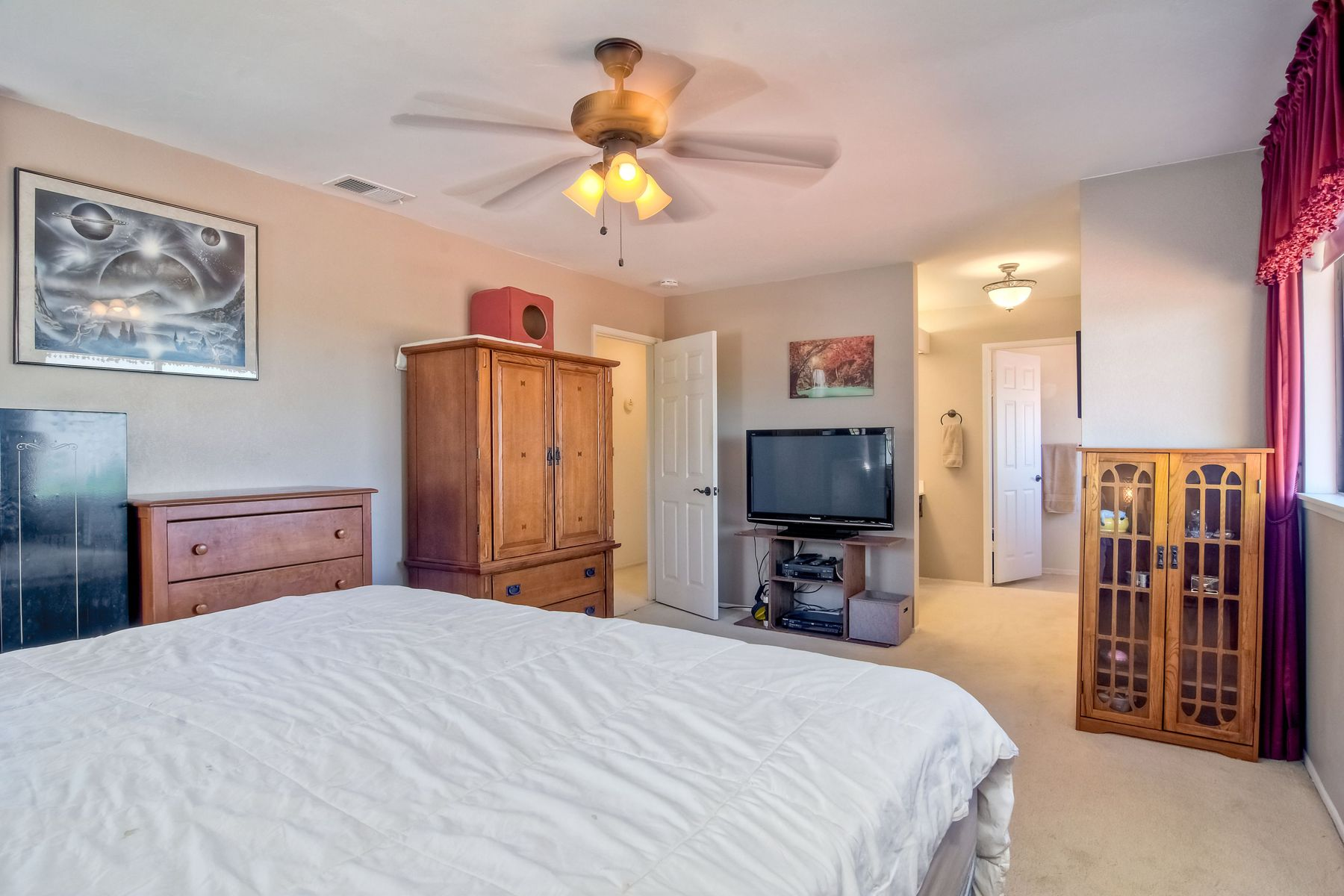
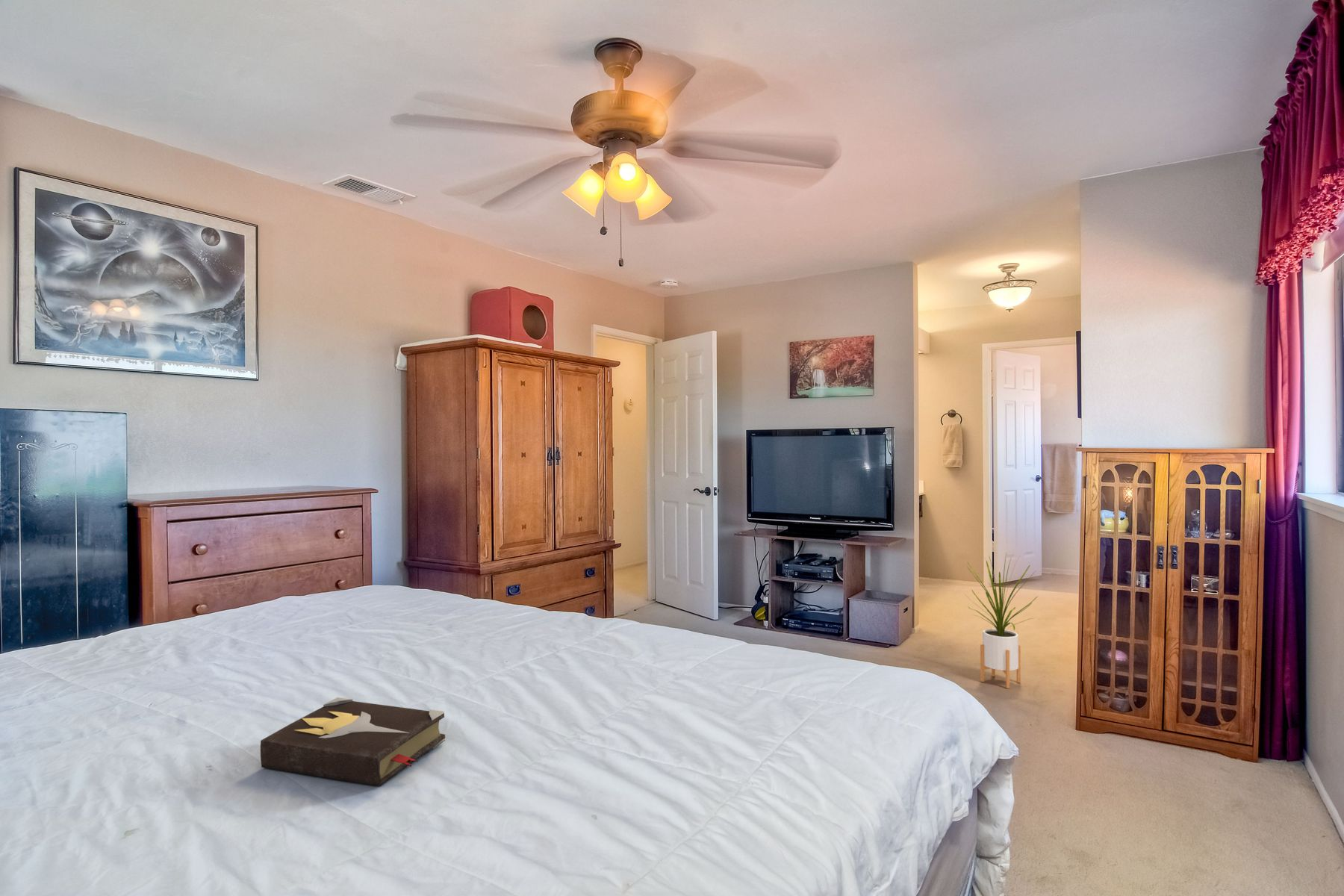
+ house plant [965,552,1040,689]
+ hardback book [260,697,446,787]
